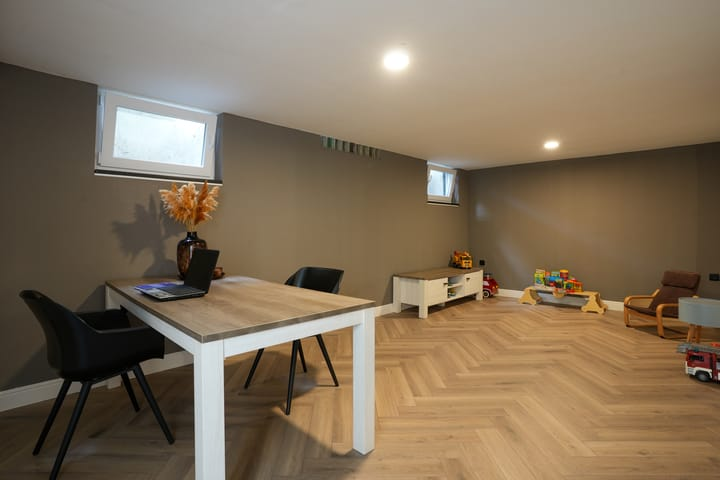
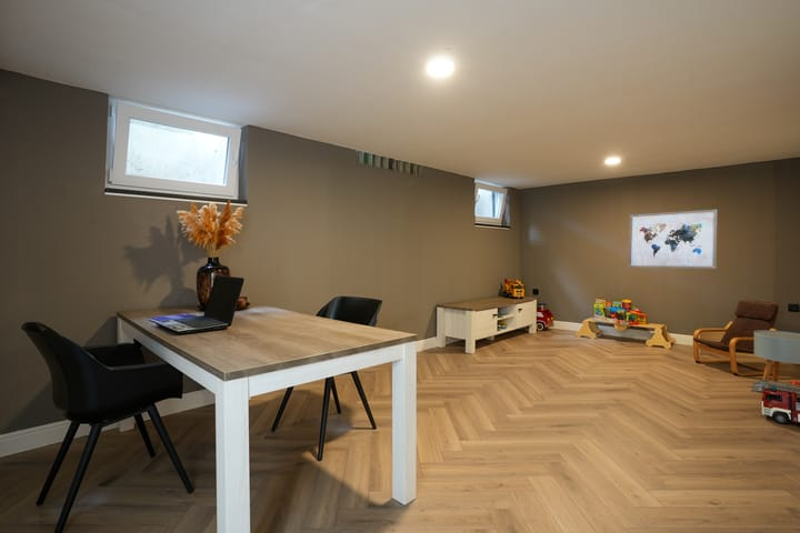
+ wall art [628,208,719,270]
